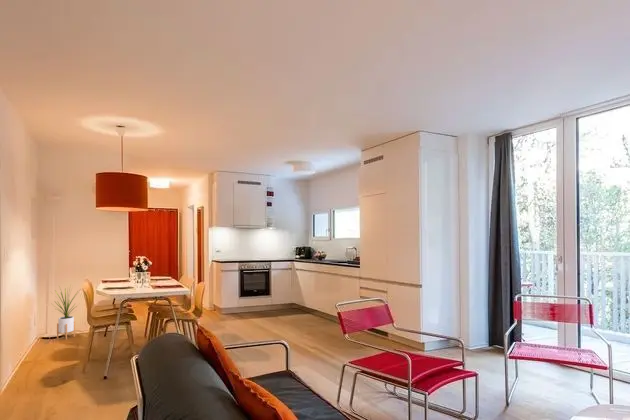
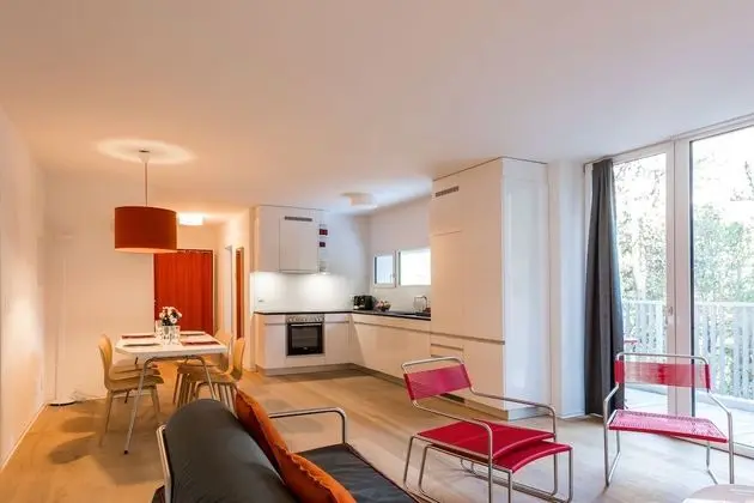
- house plant [50,284,81,340]
